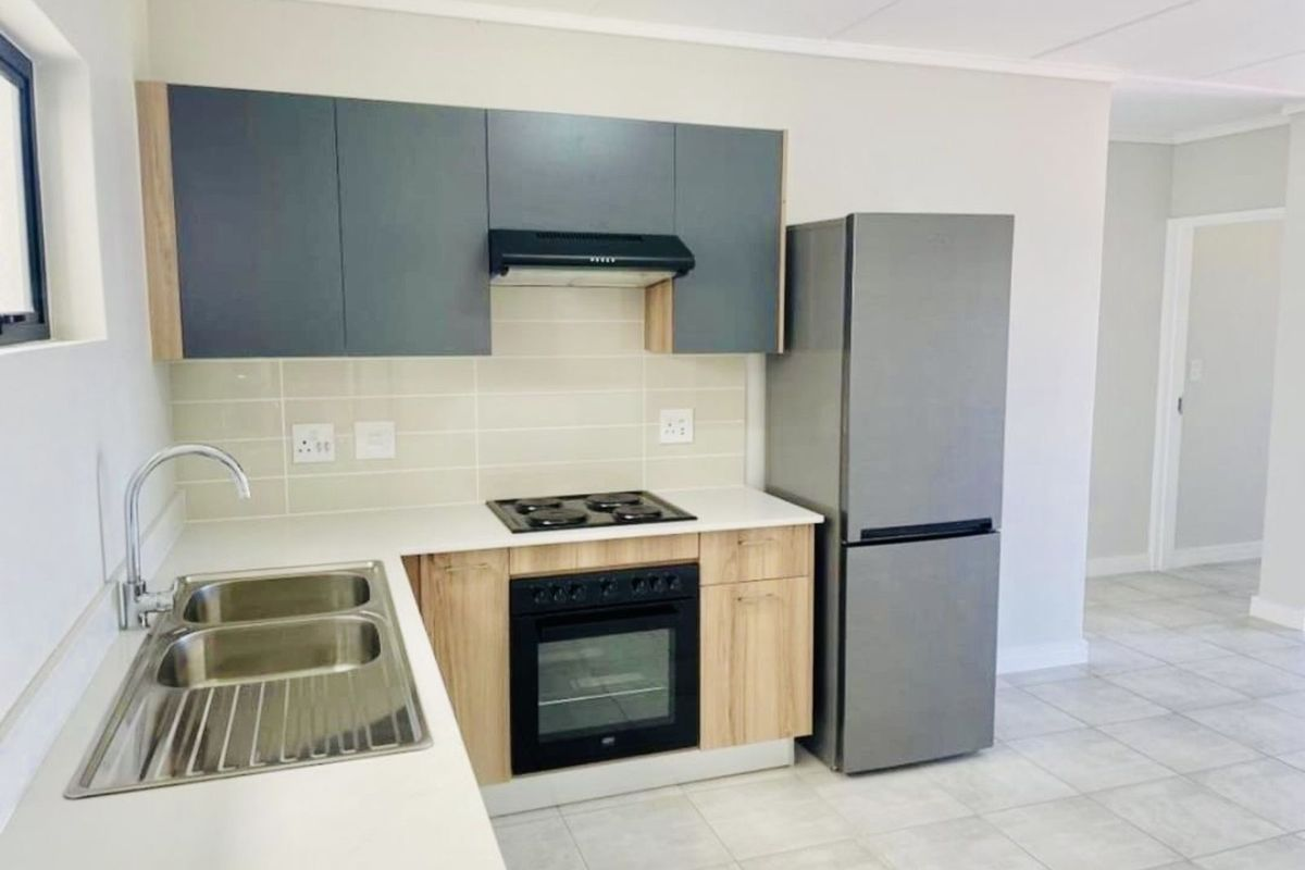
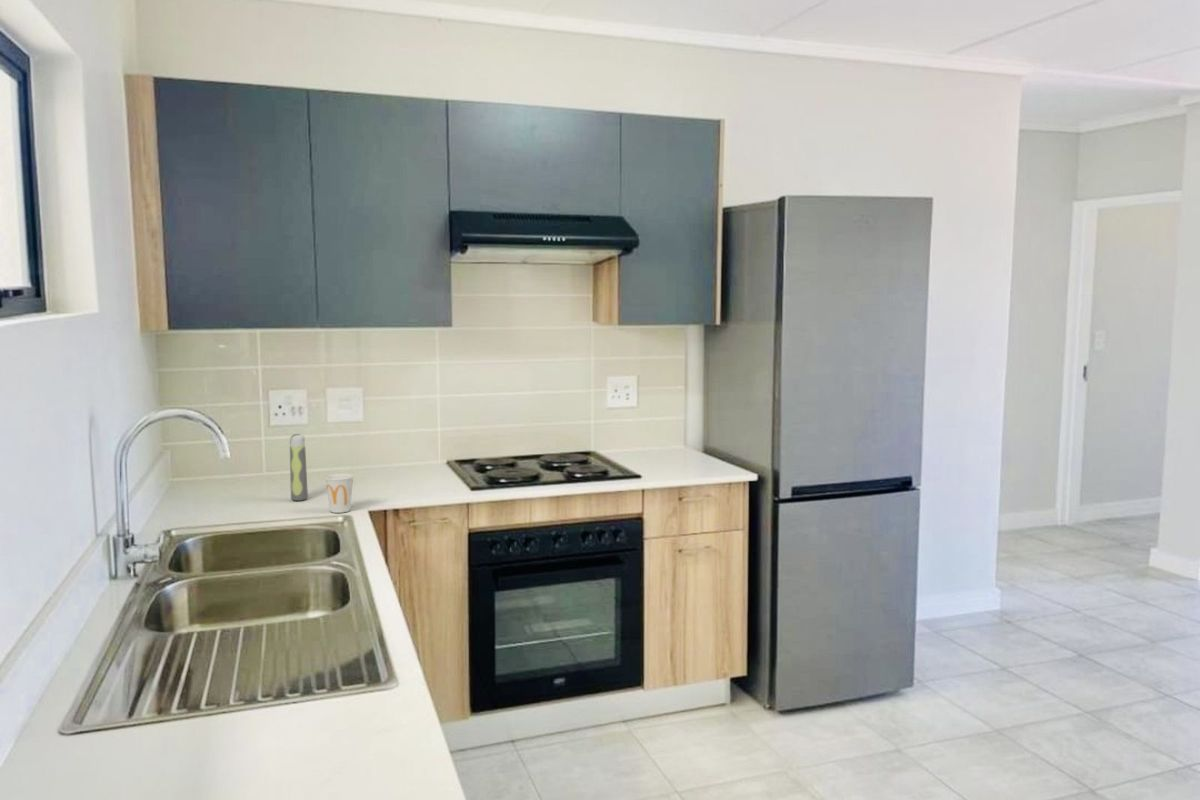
+ spray bottle [289,433,309,502]
+ cup [324,473,355,514]
